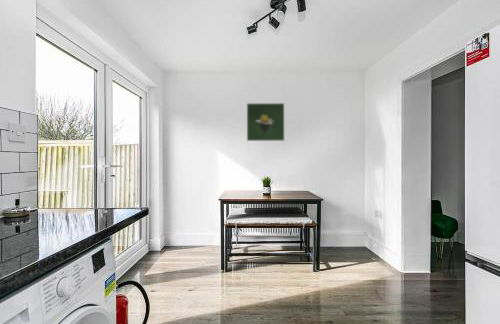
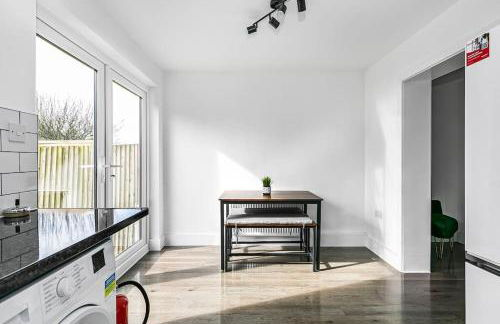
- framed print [246,102,285,142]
